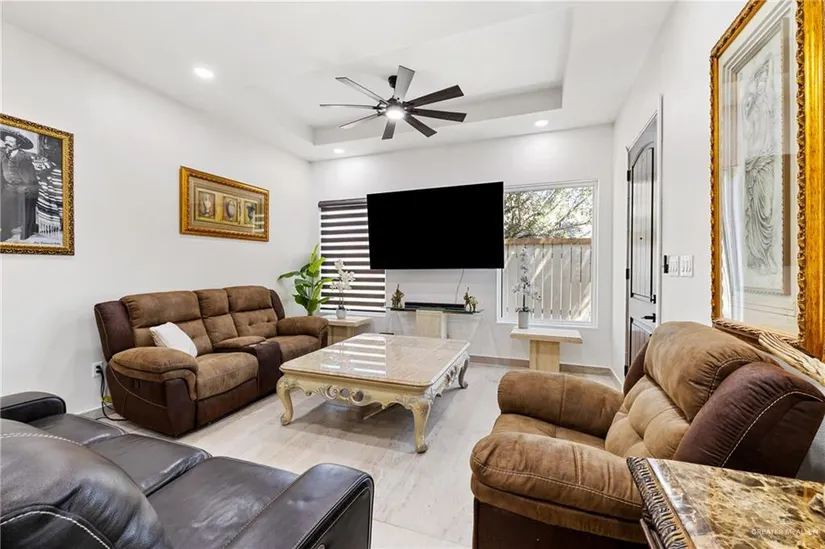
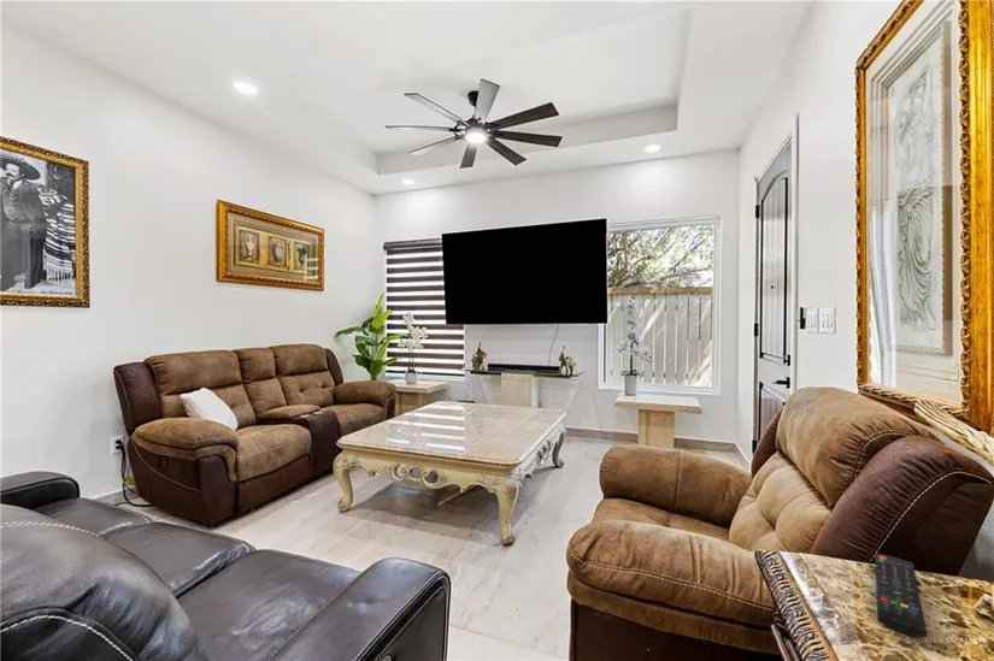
+ remote control [874,553,928,638]
